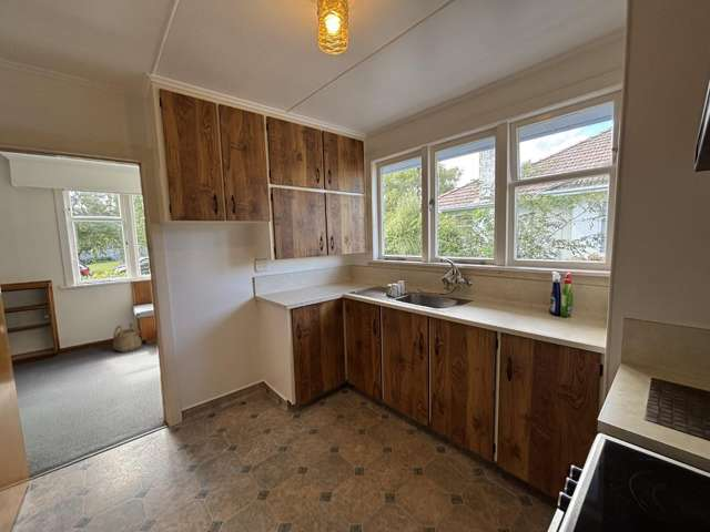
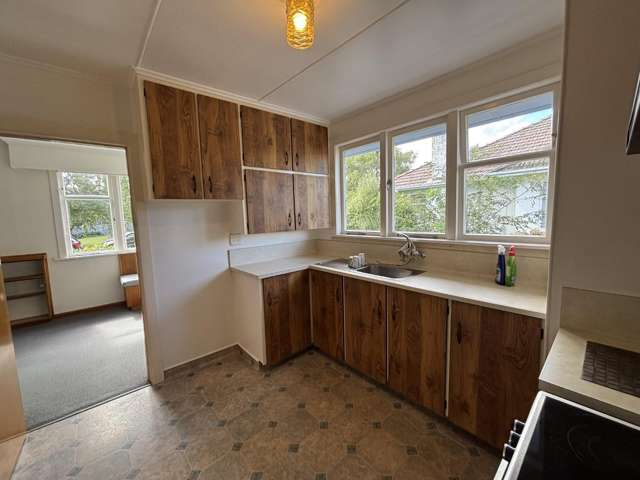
- basket [112,323,143,354]
